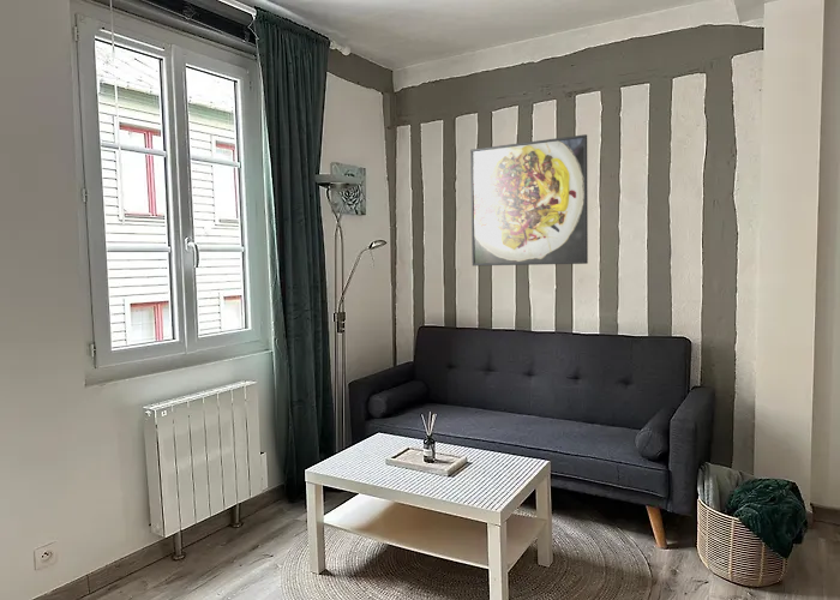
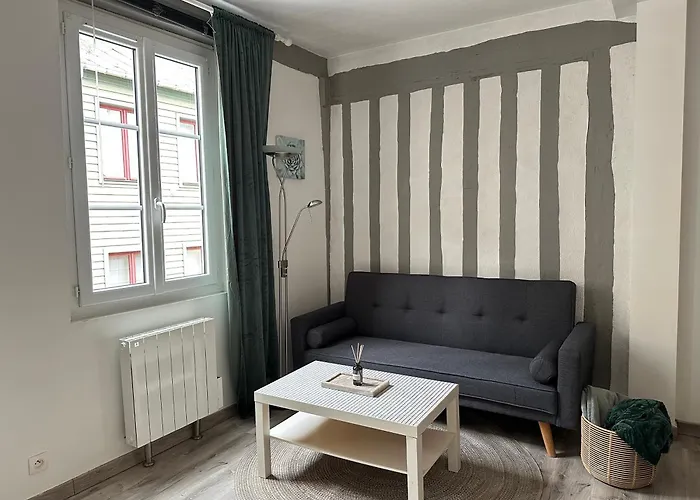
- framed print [469,133,589,268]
